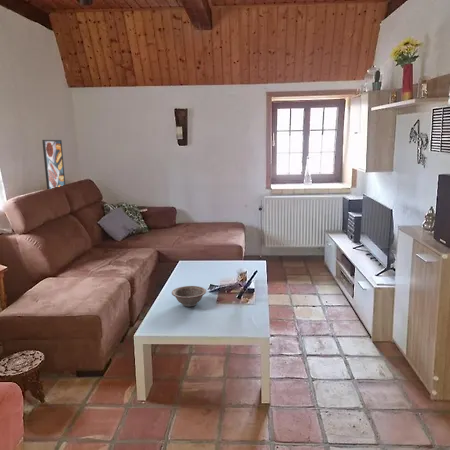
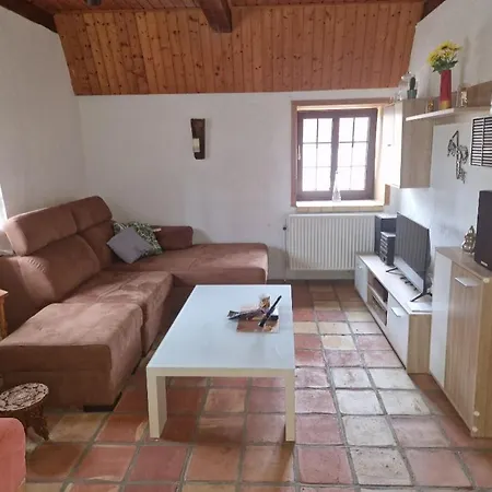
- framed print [41,139,66,190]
- decorative bowl [171,285,207,308]
